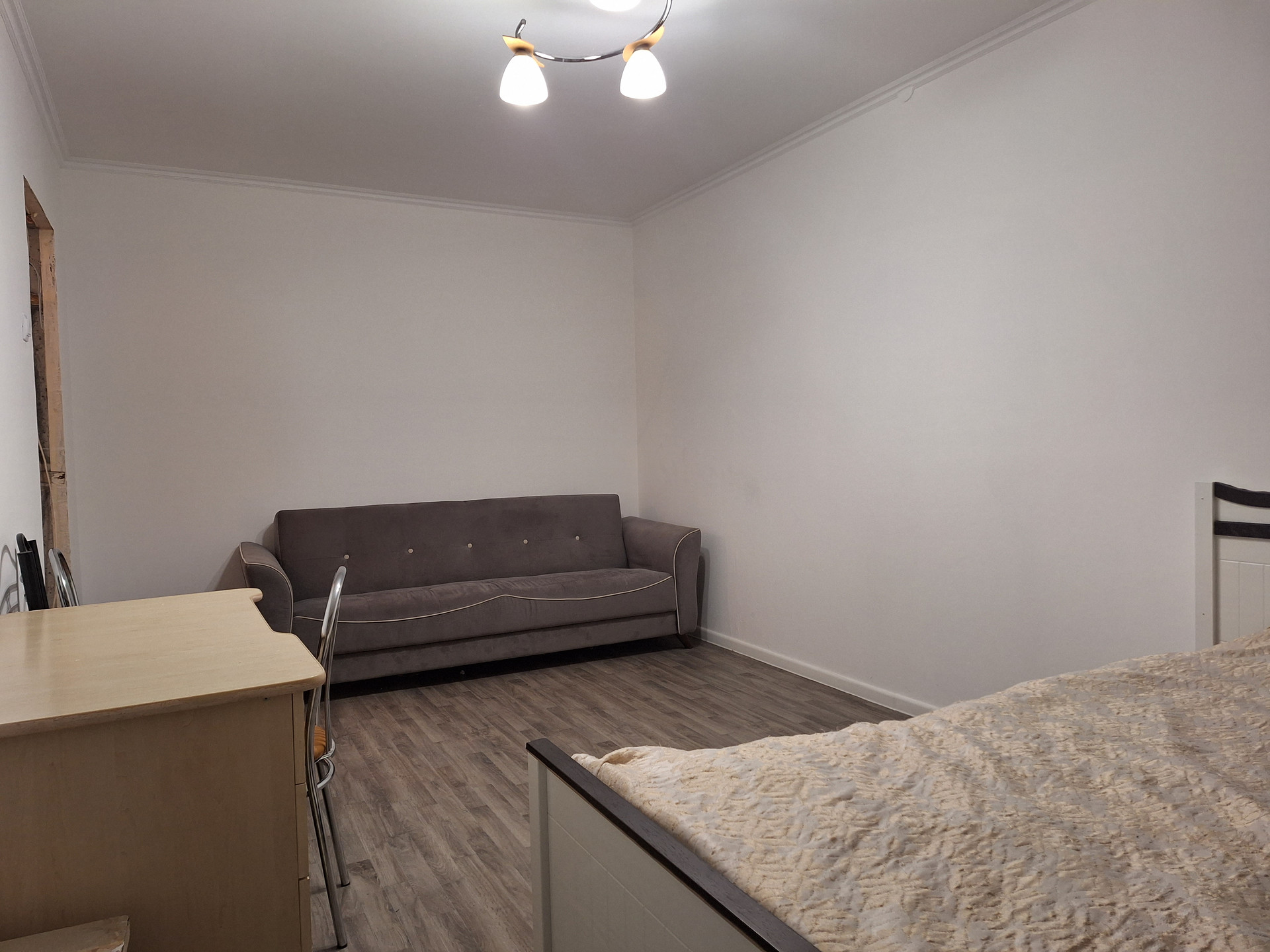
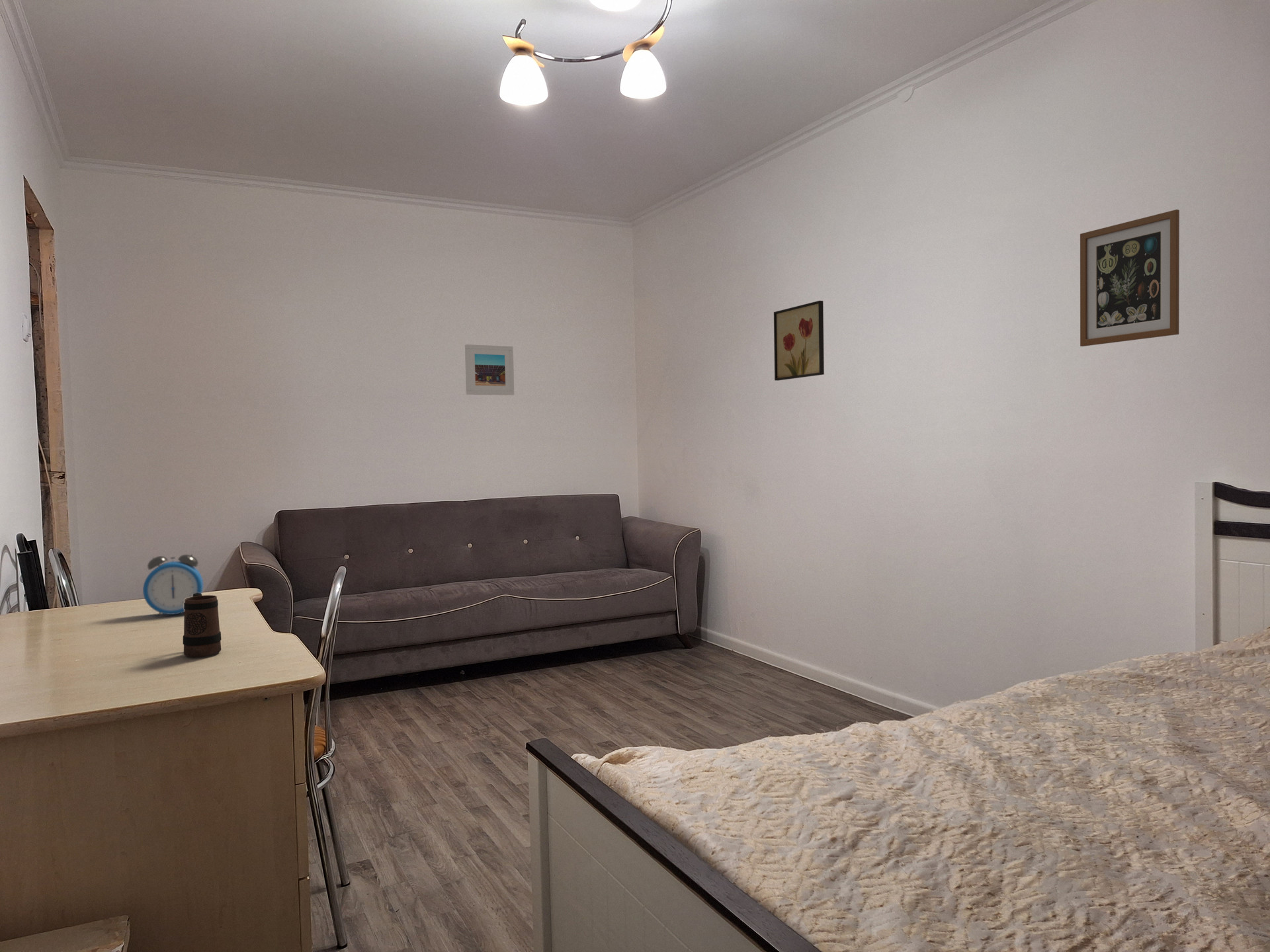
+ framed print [464,344,515,396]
+ mug [183,592,222,658]
+ wall art [773,300,825,381]
+ alarm clock [142,554,204,617]
+ wall art [1079,209,1180,347]
